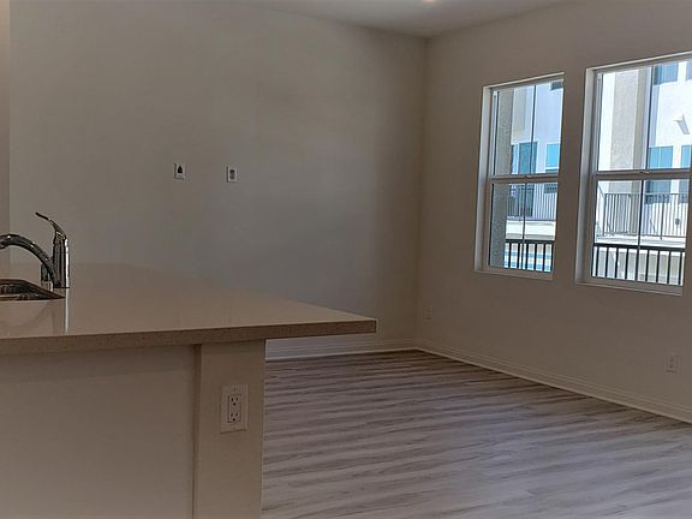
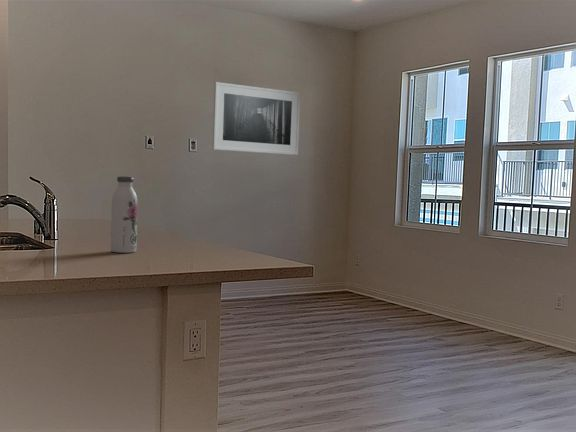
+ water bottle [110,175,139,254]
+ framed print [212,81,301,156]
